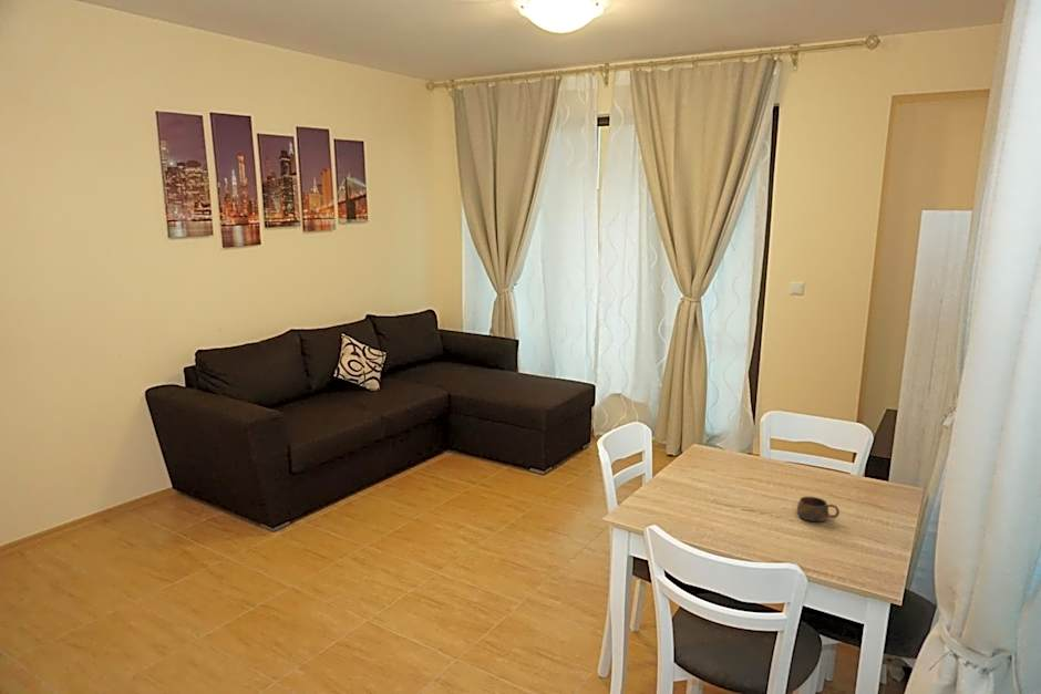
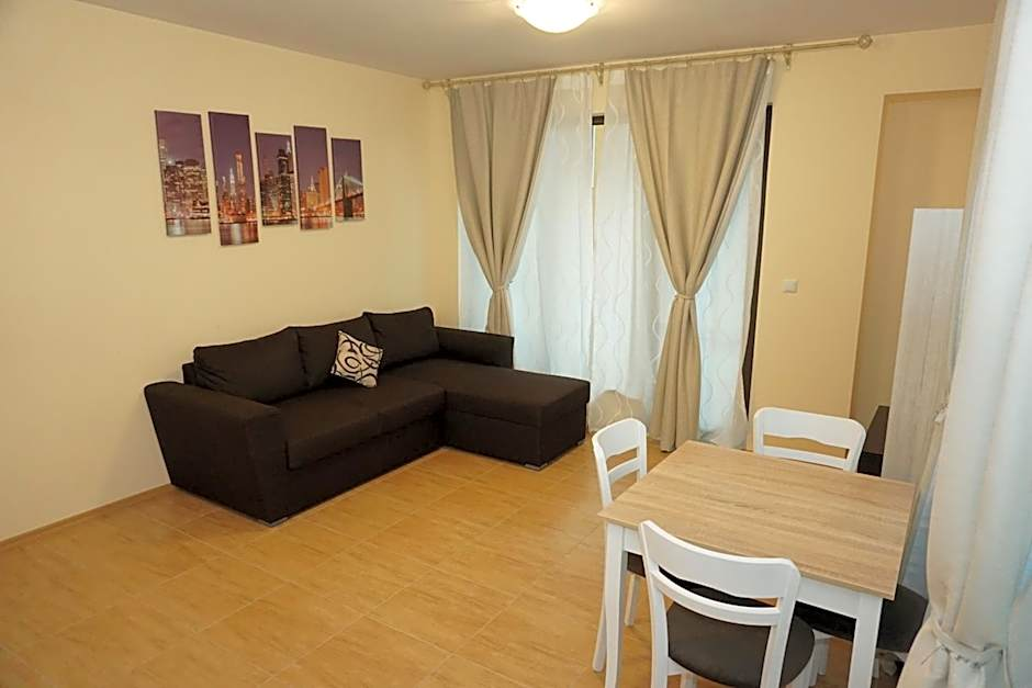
- cup [796,496,841,522]
